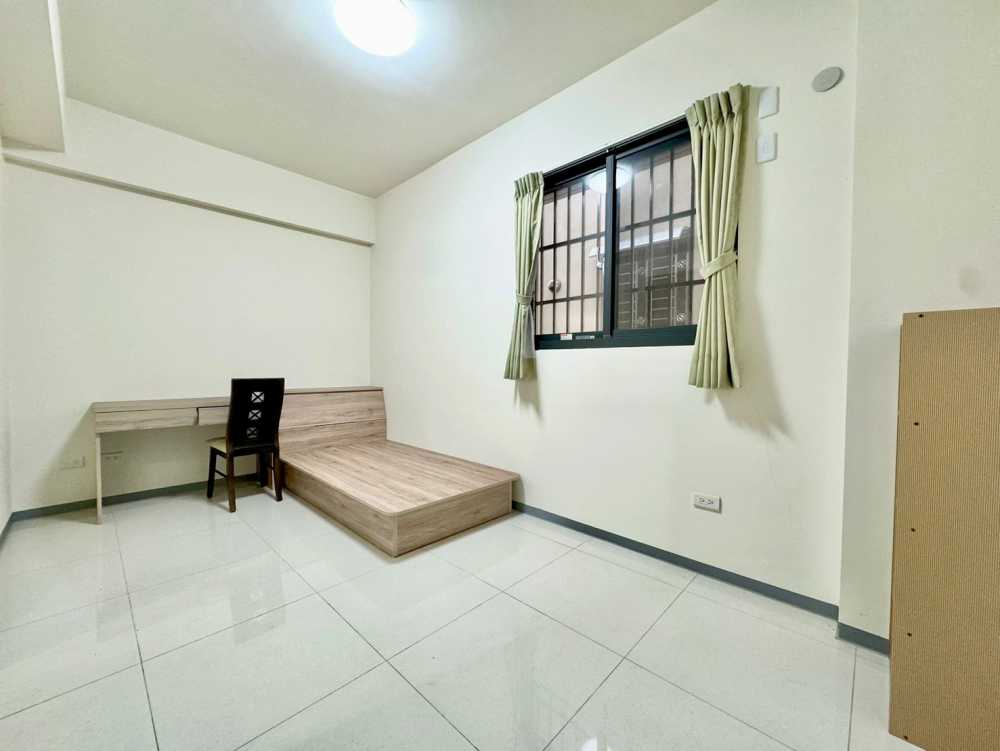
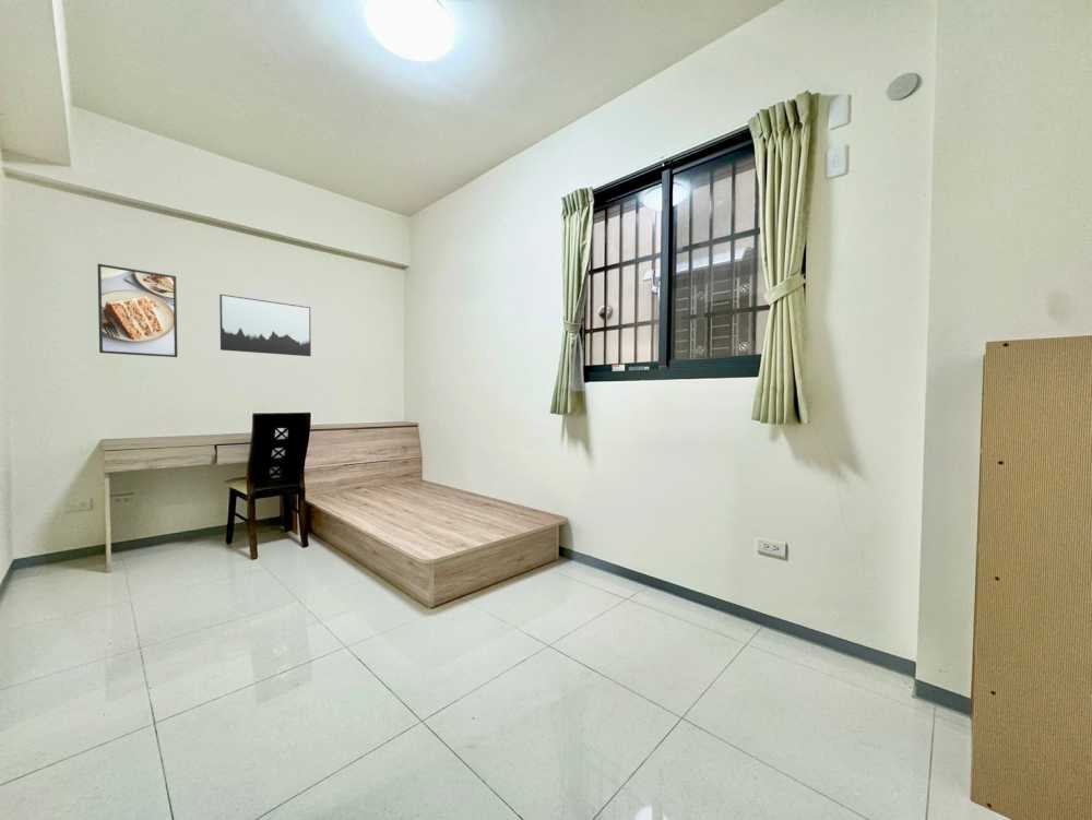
+ wall art [218,293,312,357]
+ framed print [96,263,178,358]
